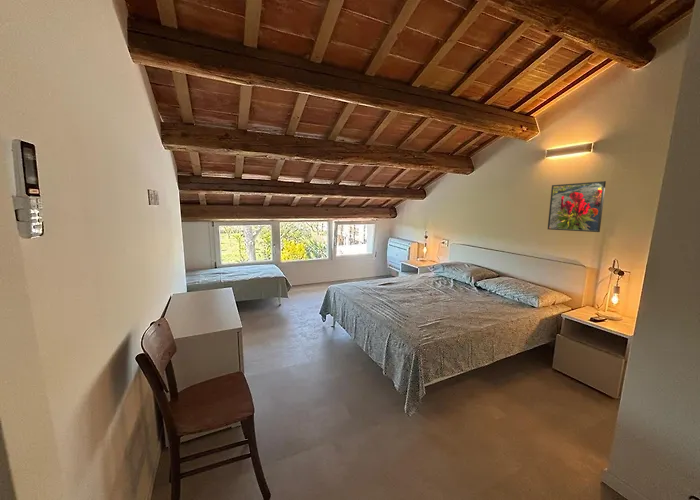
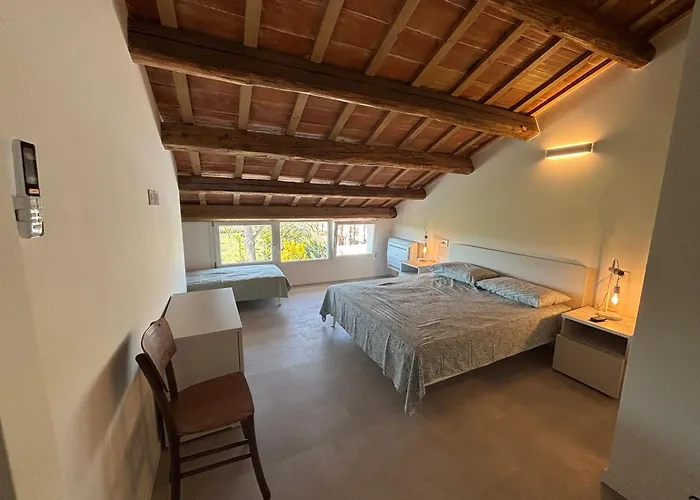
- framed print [547,180,607,233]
